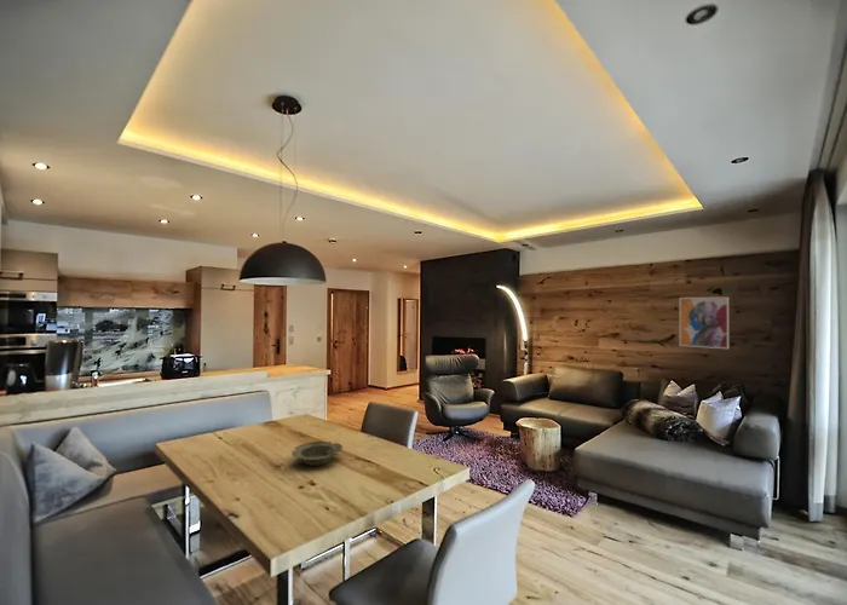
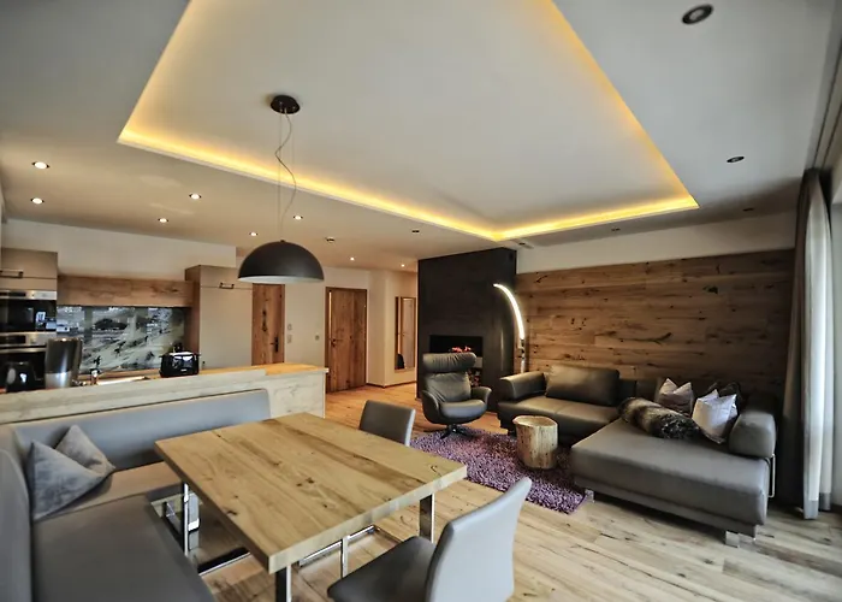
- bowl [290,440,344,467]
- wall art [679,296,730,350]
